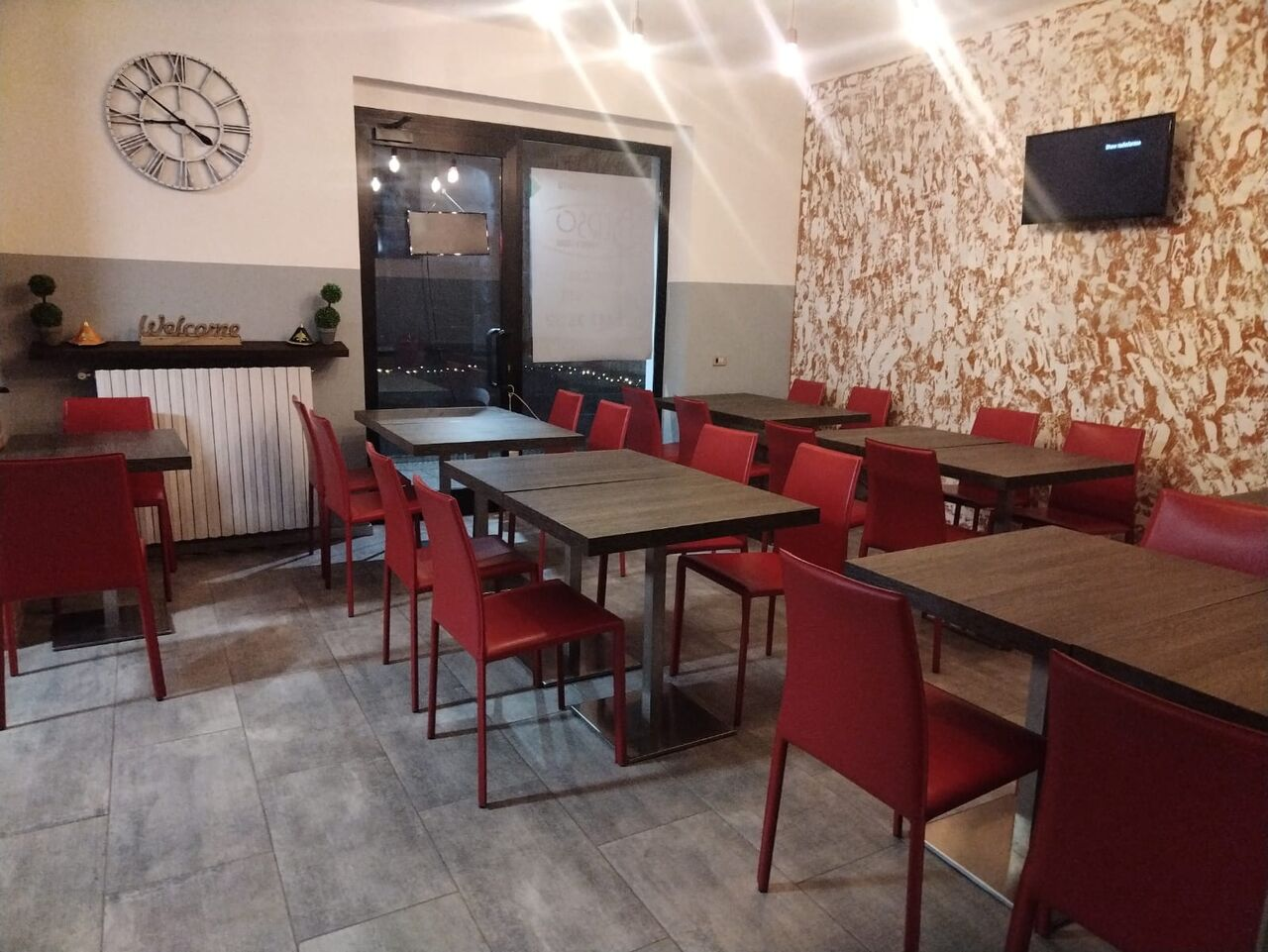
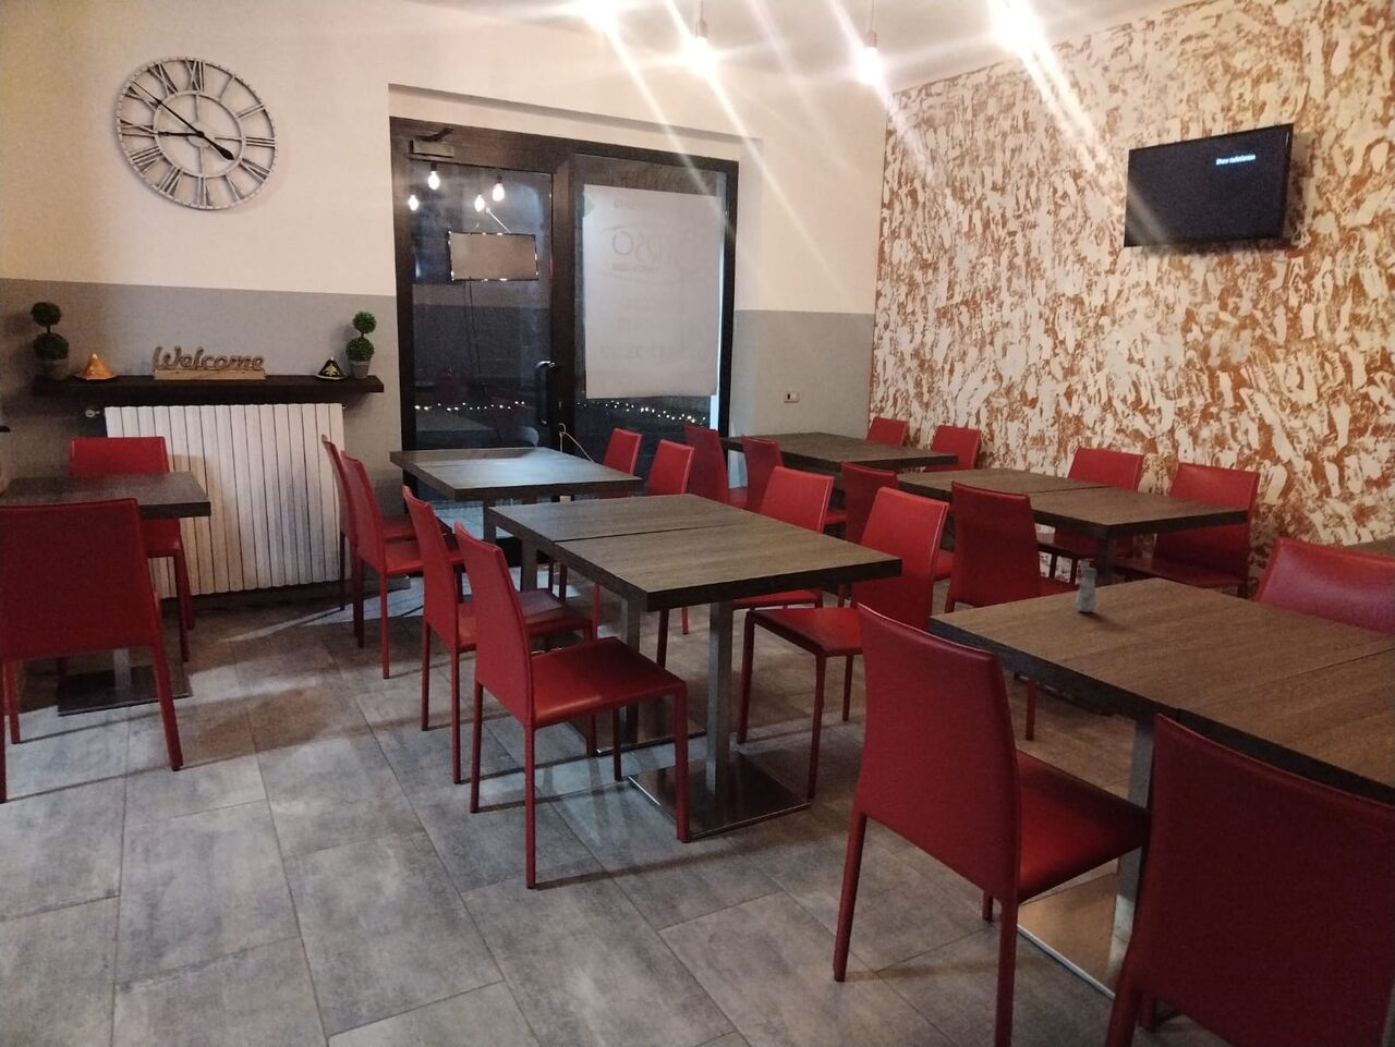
+ salt shaker [1075,566,1098,614]
